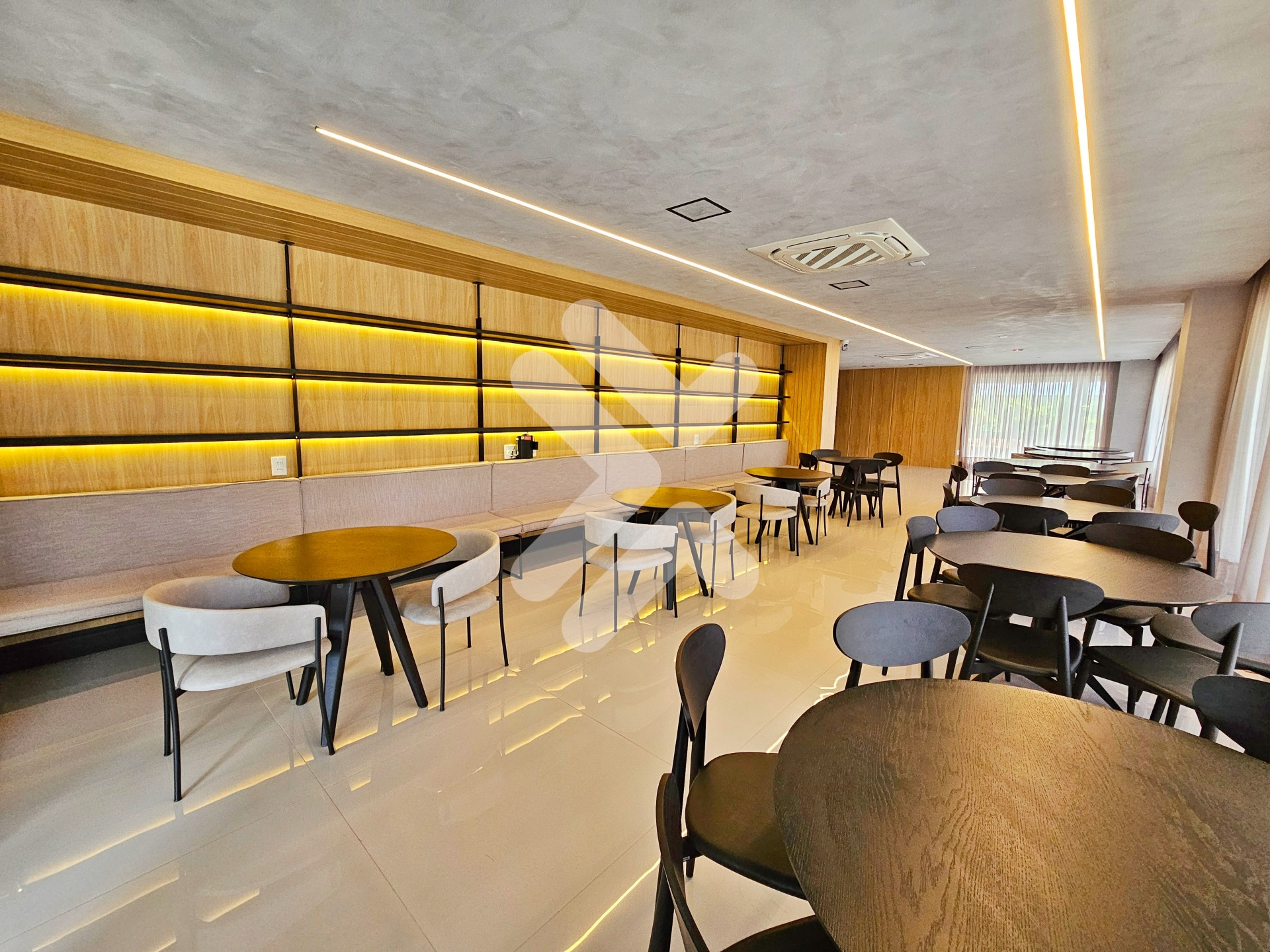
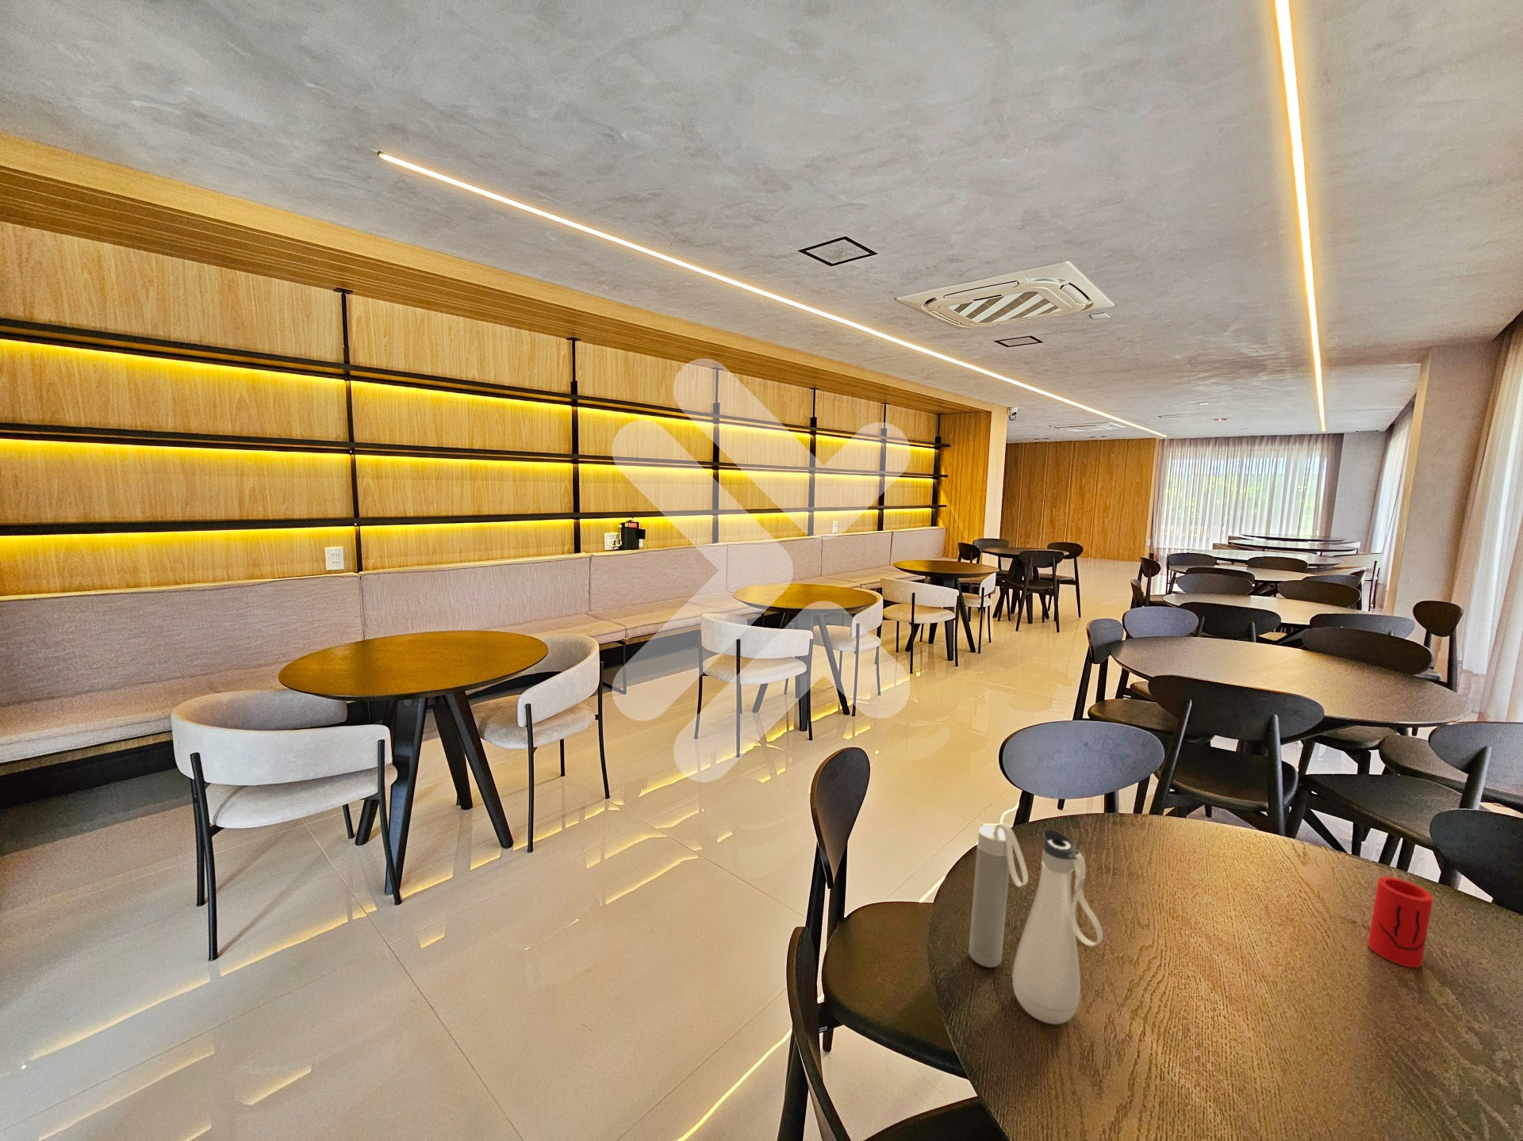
+ cup [1367,876,1434,968]
+ water bottle [968,822,1104,1025]
